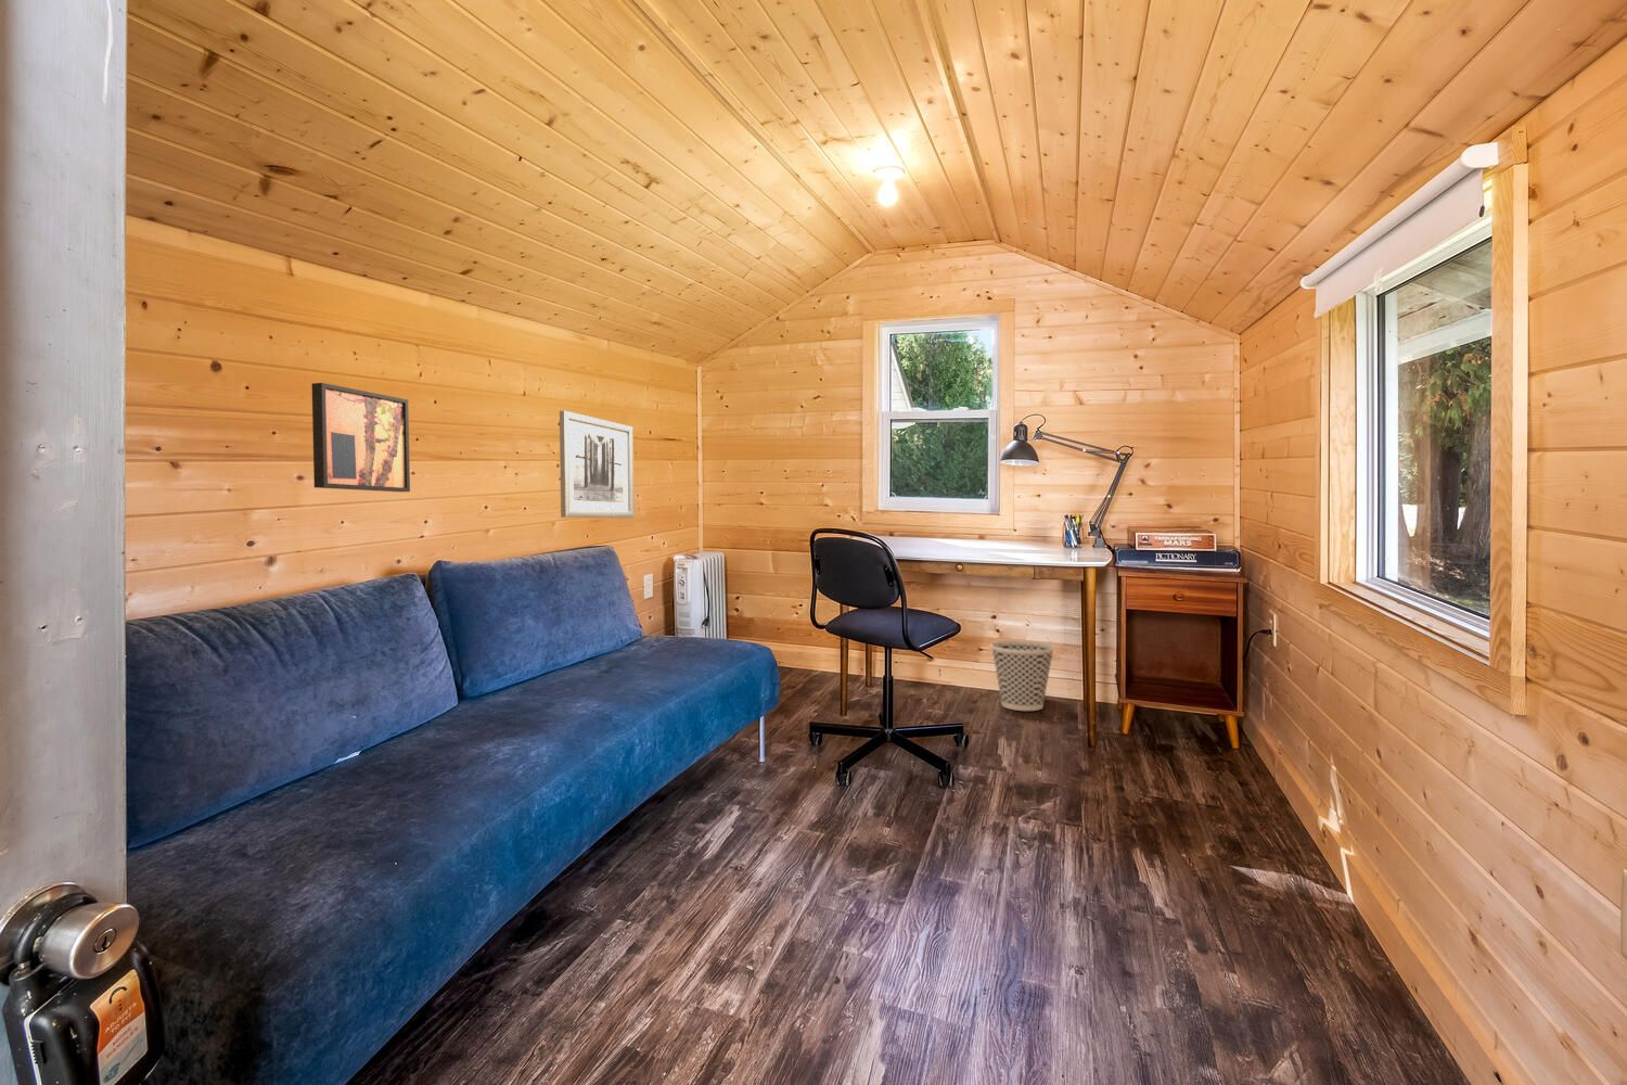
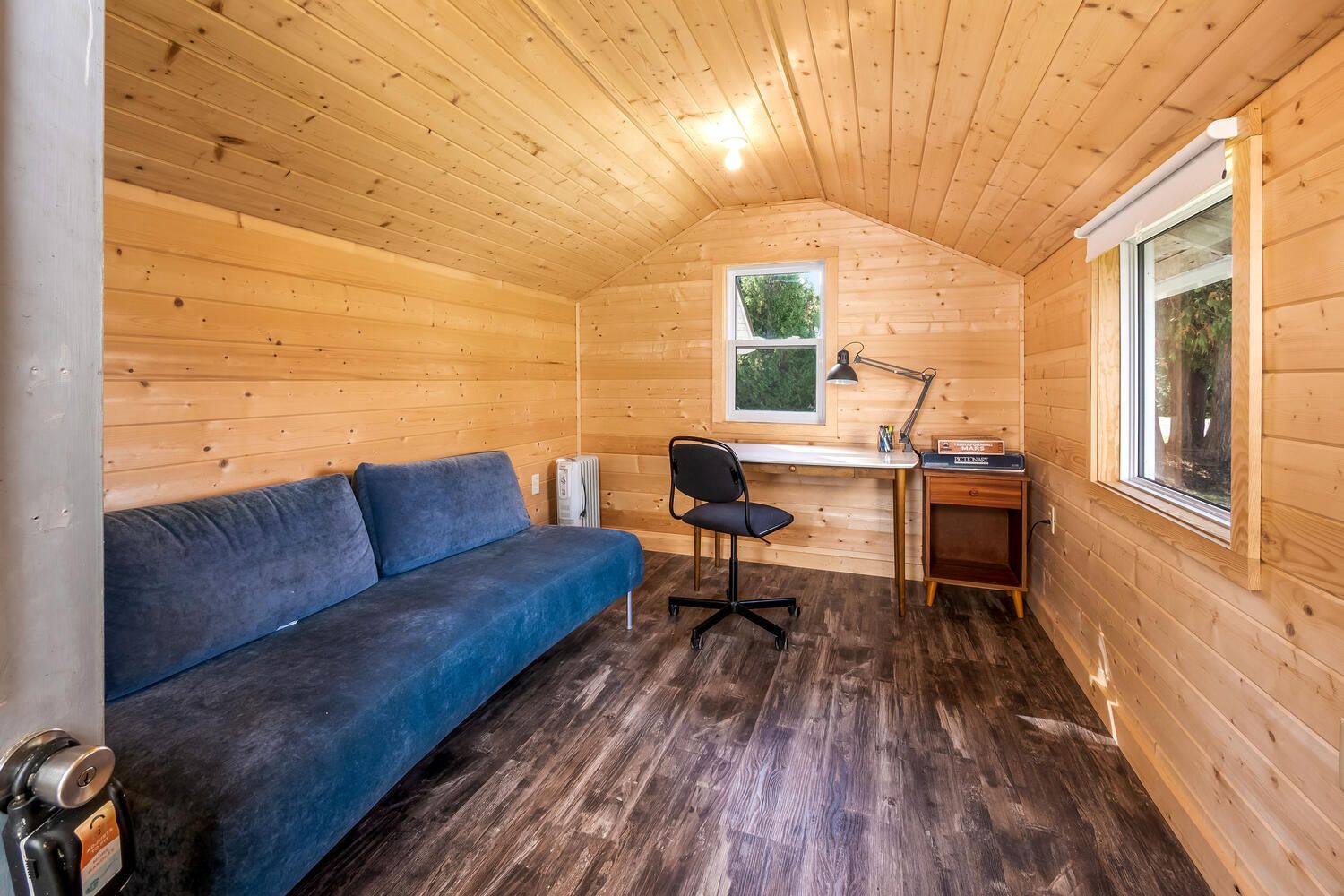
- wastebasket [989,639,1056,712]
- wall art [311,381,412,493]
- wall art [558,411,636,519]
